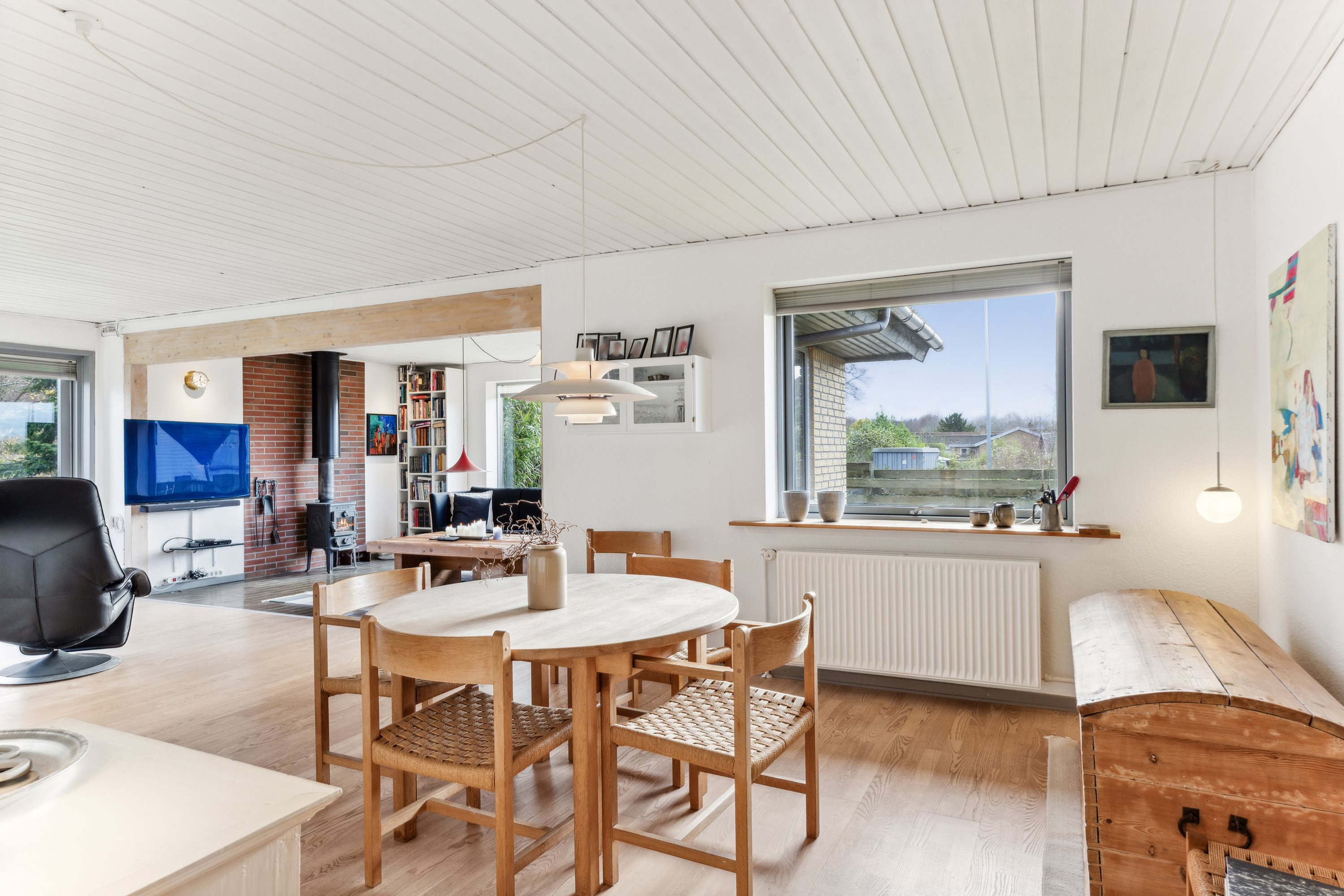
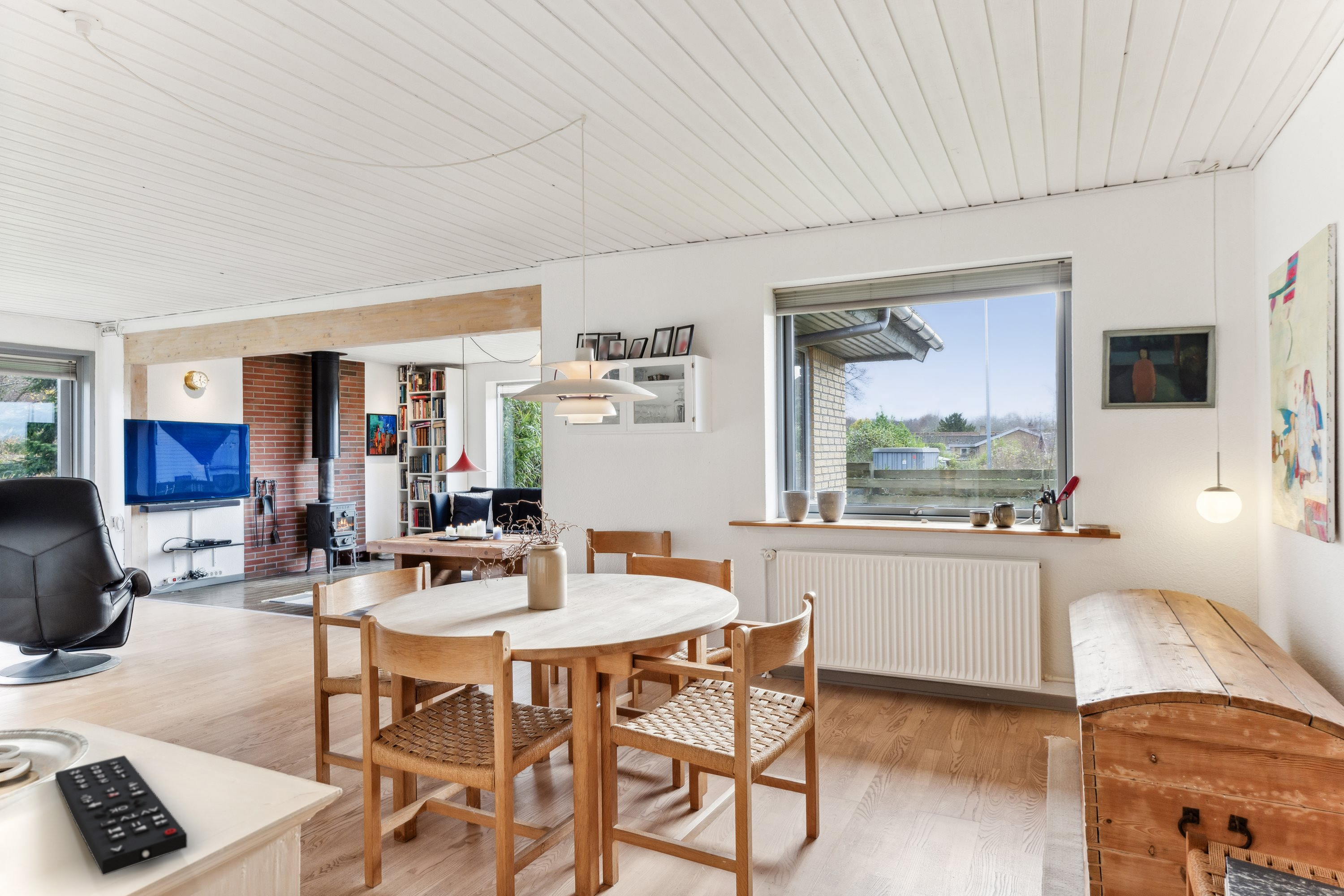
+ remote control [55,755,188,876]
